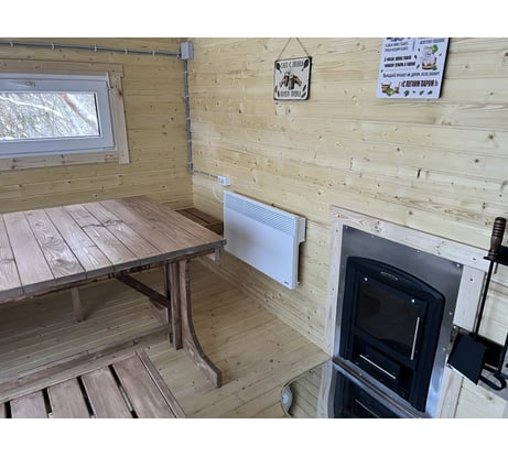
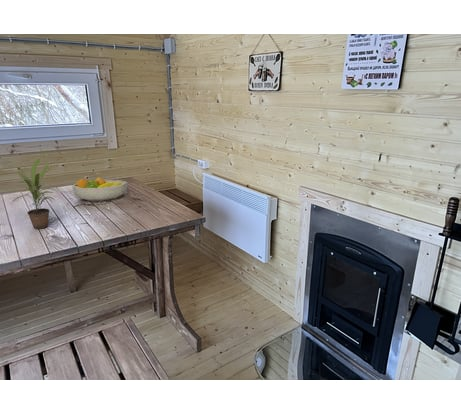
+ fruit bowl [71,176,128,202]
+ potted plant [1,157,57,230]
